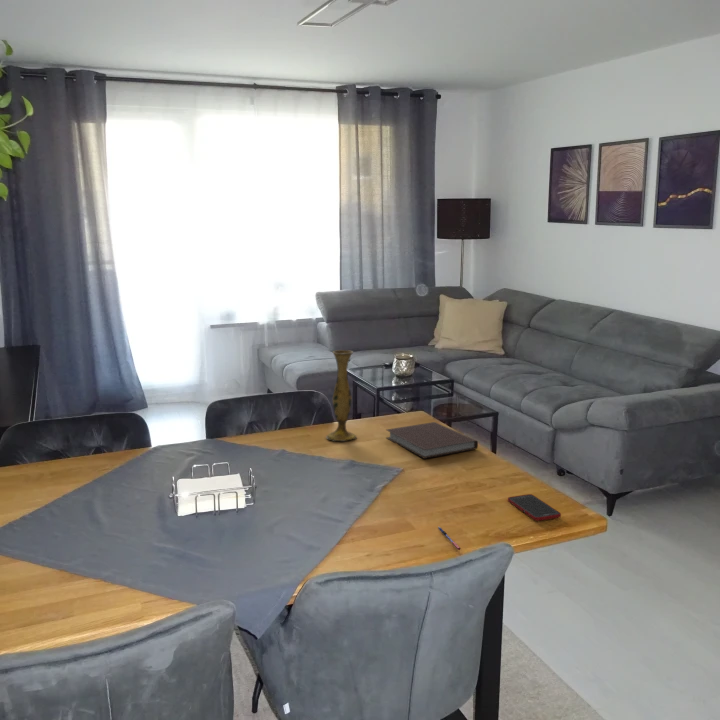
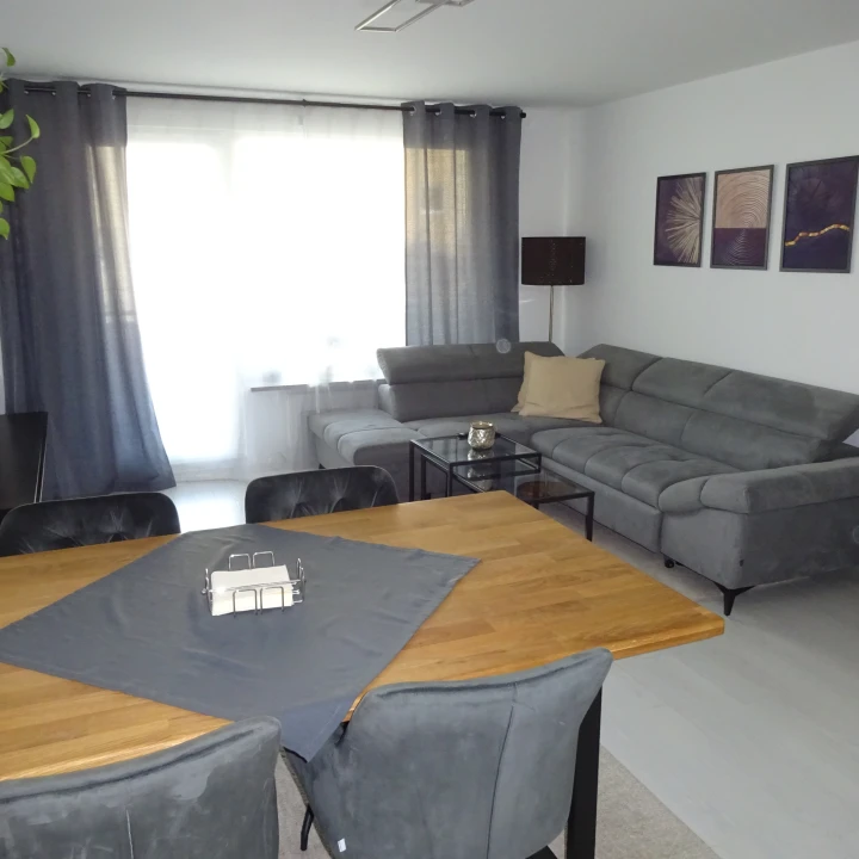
- notebook [386,421,479,460]
- pen [437,526,462,551]
- vase [325,349,357,442]
- cell phone [507,493,562,522]
